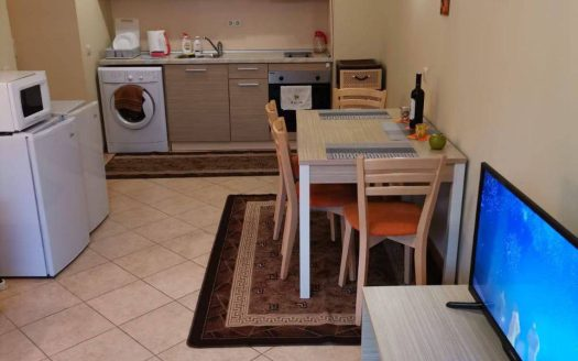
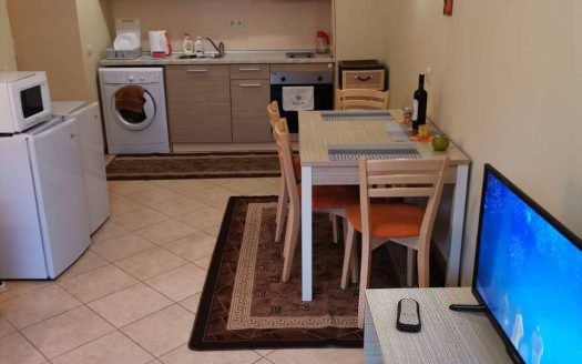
+ remote control [395,297,422,332]
